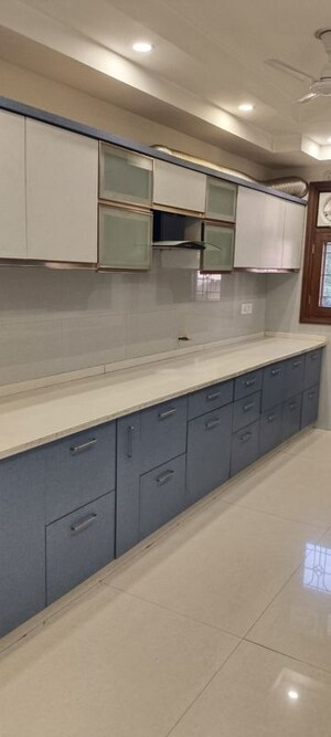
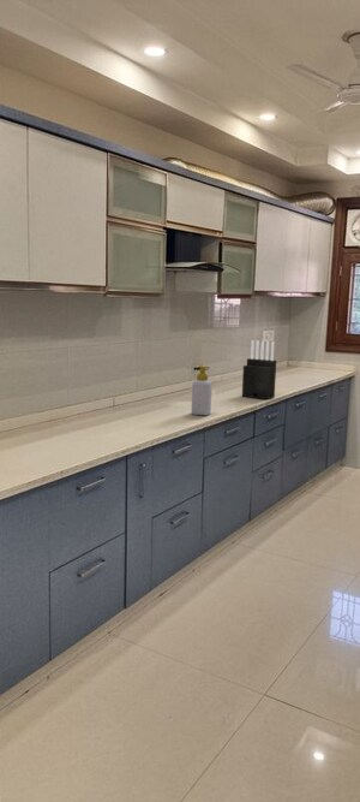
+ knife block [241,339,277,400]
+ soap bottle [191,366,212,416]
